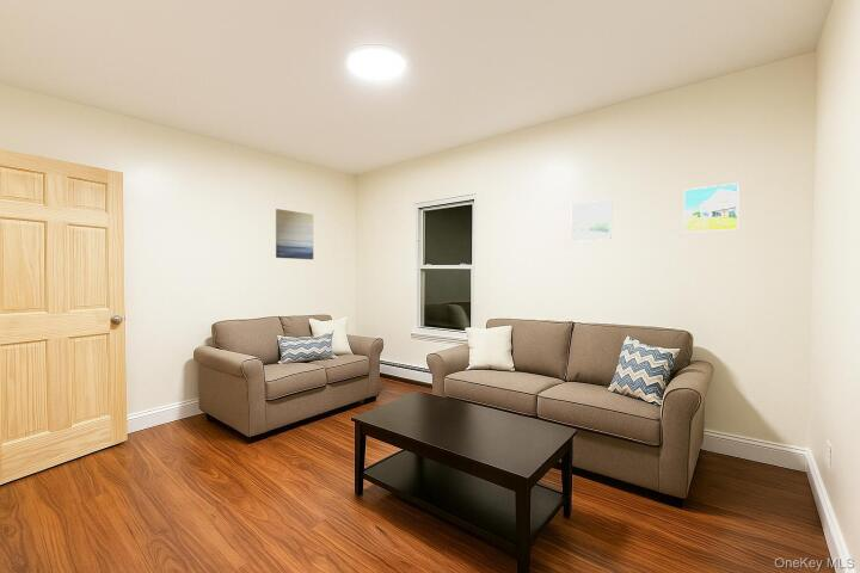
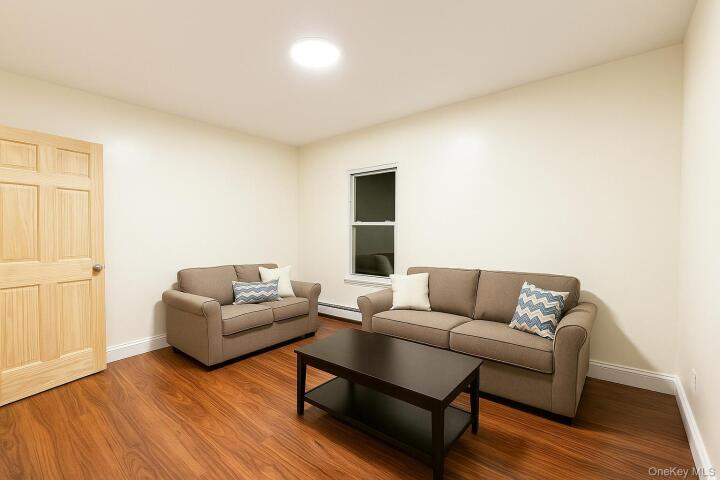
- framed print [570,198,613,242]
- wall art [275,208,314,260]
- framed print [682,181,741,234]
